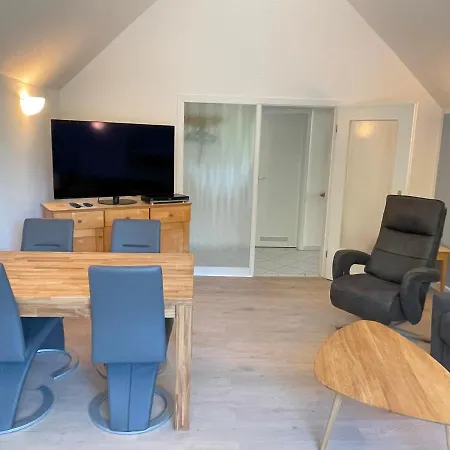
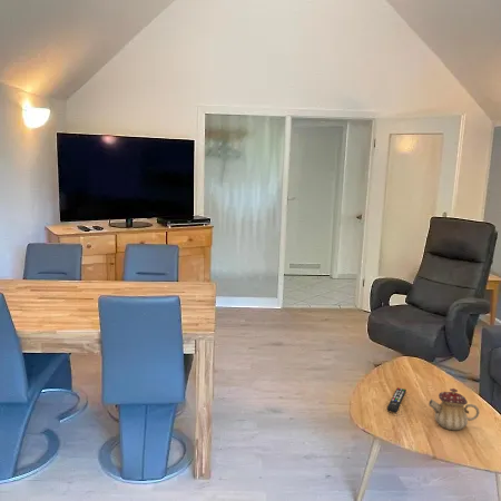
+ remote control [386,386,407,413]
+ teapot [428,387,481,431]
